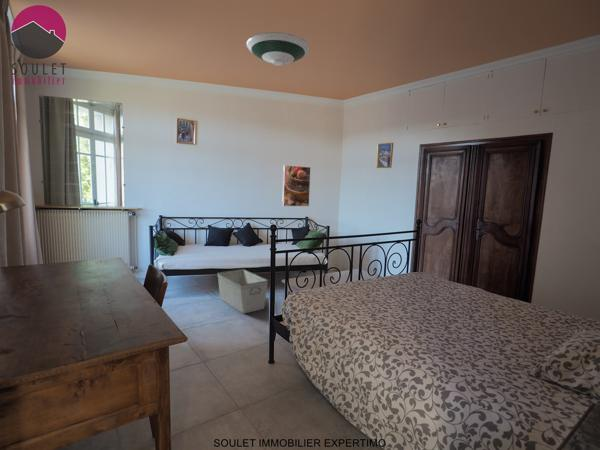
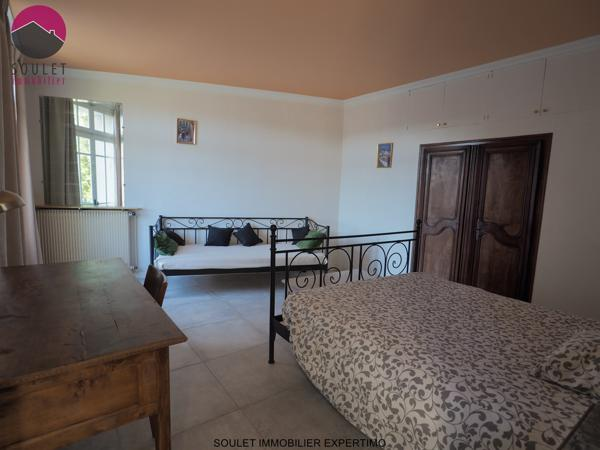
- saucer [246,31,311,67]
- storage bin [216,268,269,315]
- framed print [281,164,312,207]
